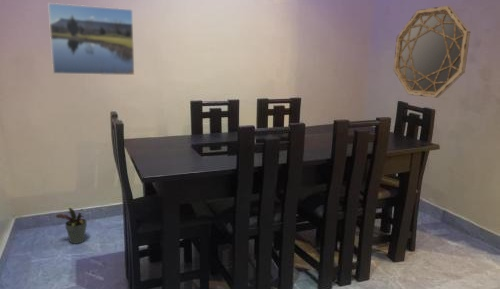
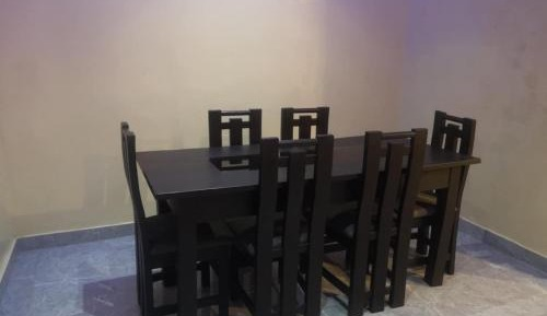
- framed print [47,2,136,76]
- home mirror [393,5,471,99]
- potted plant [55,207,88,245]
